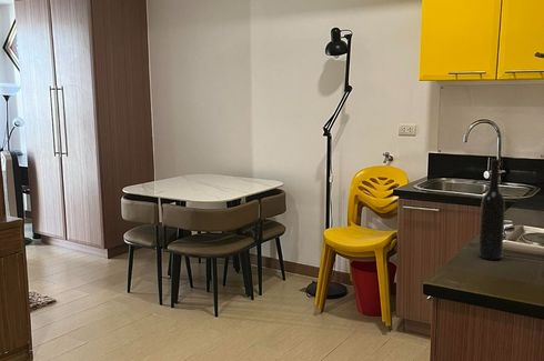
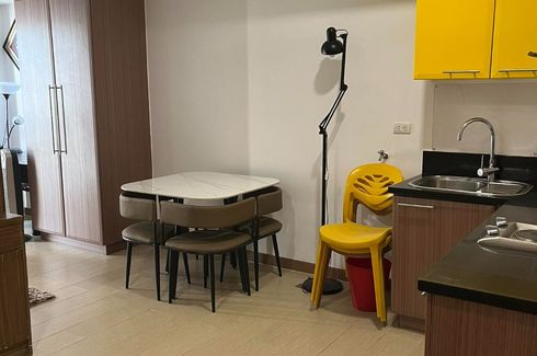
- bottle [477,158,506,261]
